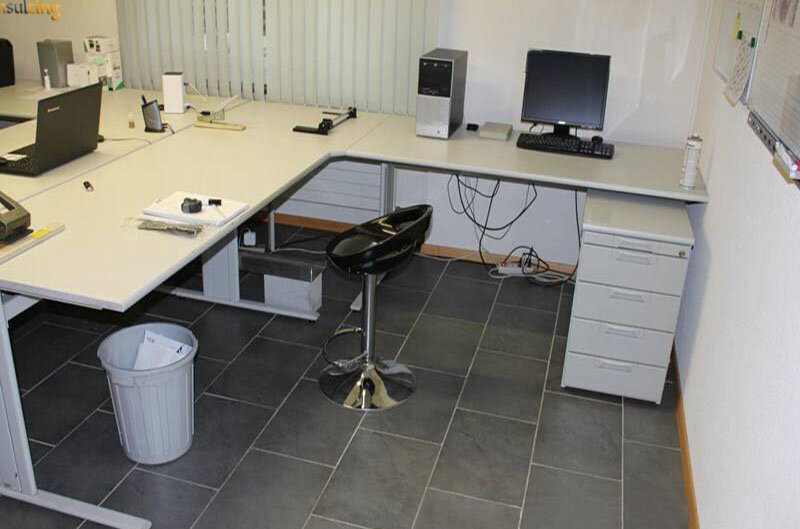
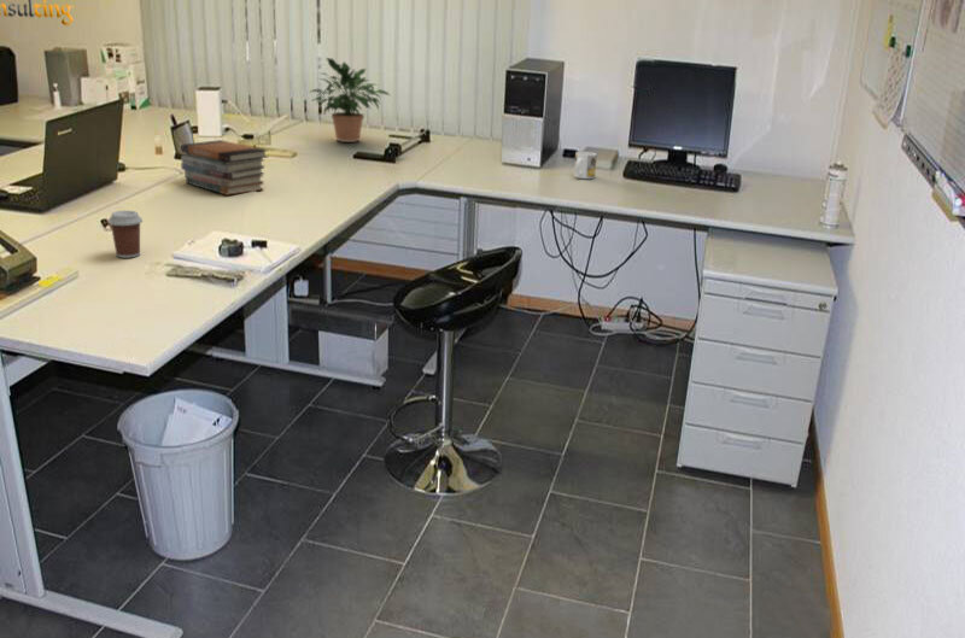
+ coffee cup [107,210,144,259]
+ mug [573,151,598,180]
+ potted plant [308,57,391,144]
+ book stack [180,139,269,197]
